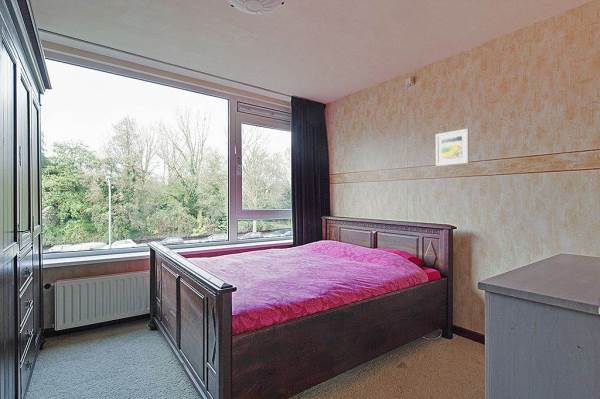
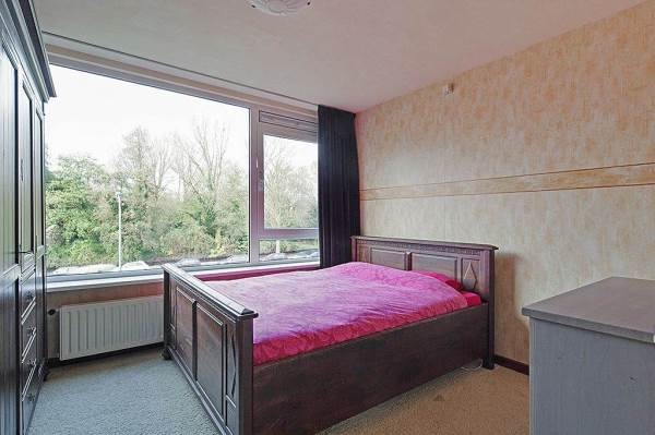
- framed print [435,128,470,167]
